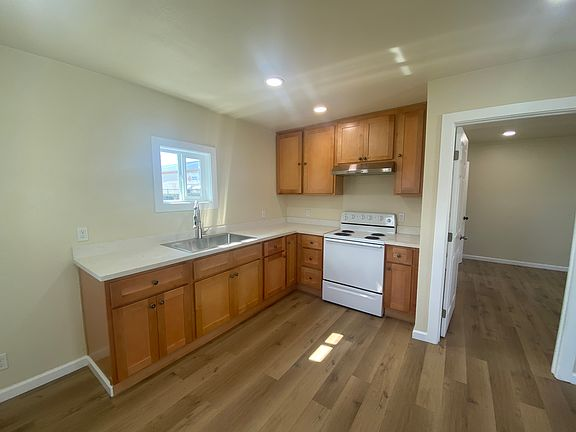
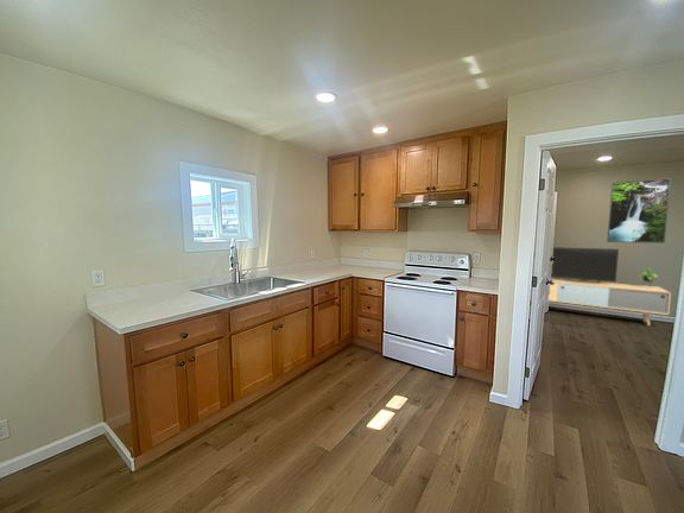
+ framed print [606,177,672,245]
+ media console [547,246,672,327]
